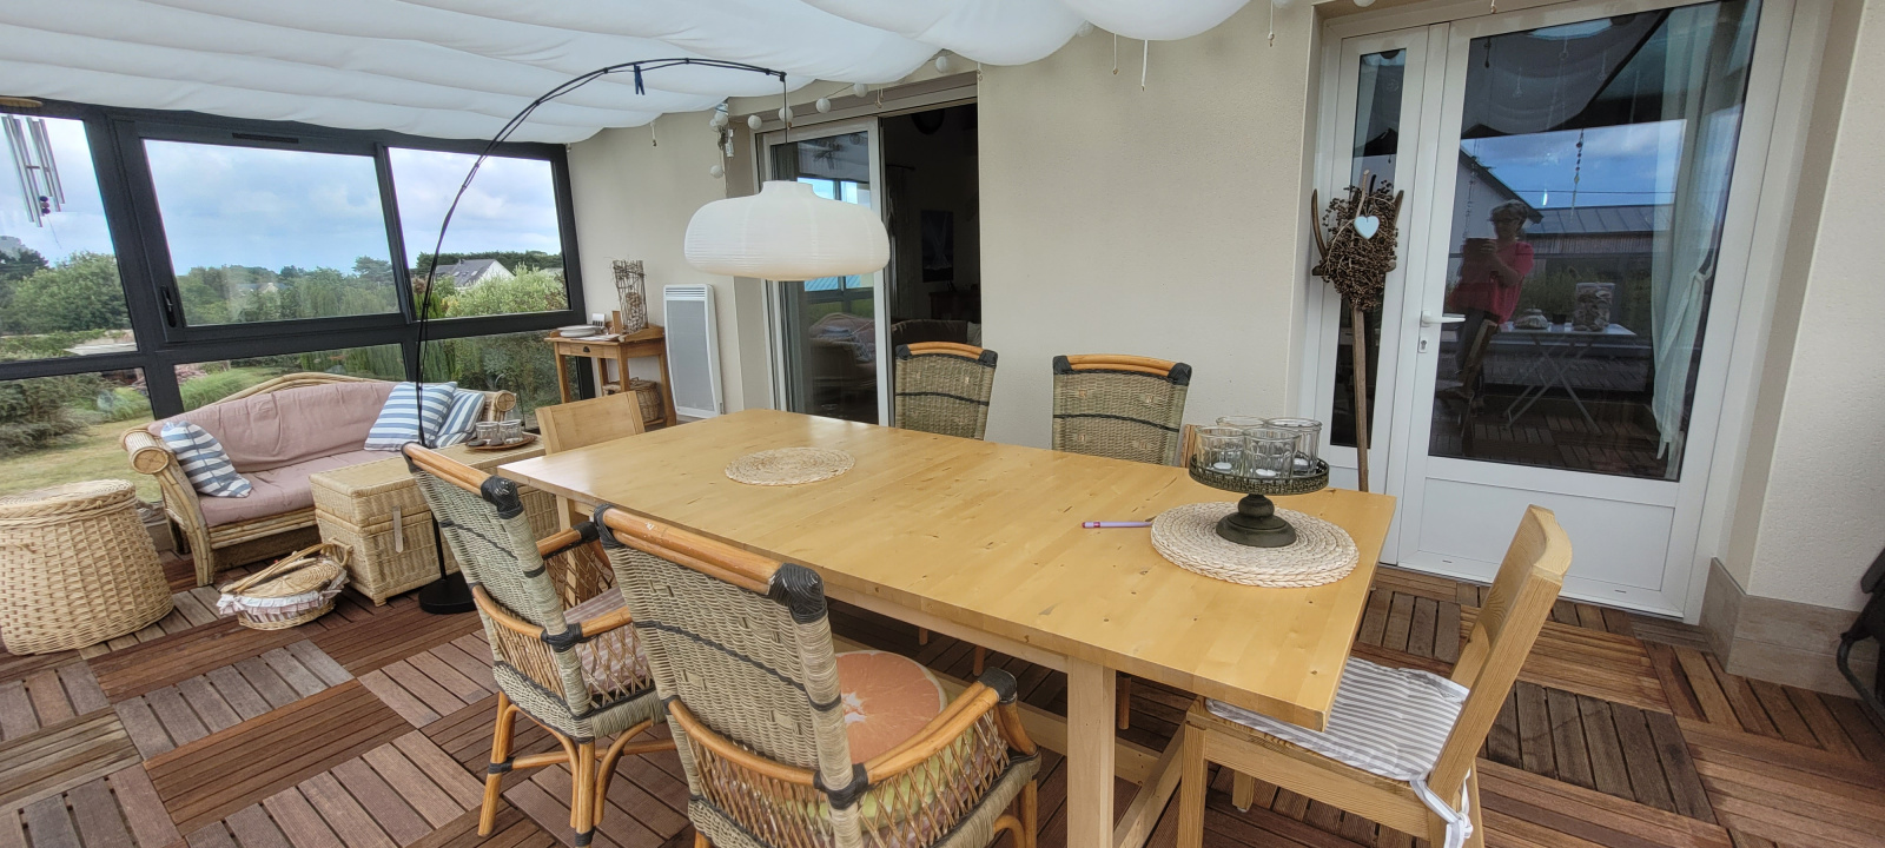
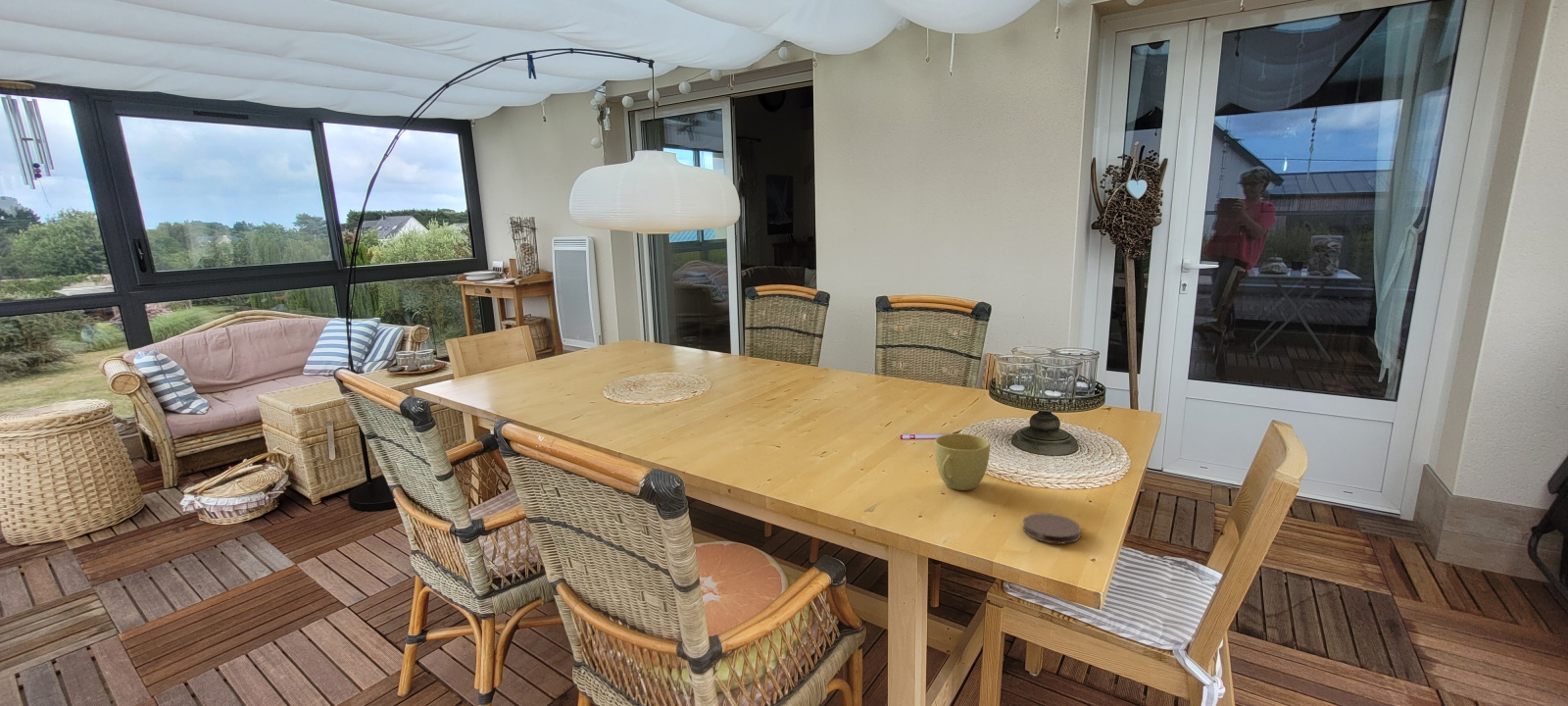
+ cup [934,432,991,491]
+ coaster [1022,512,1082,545]
